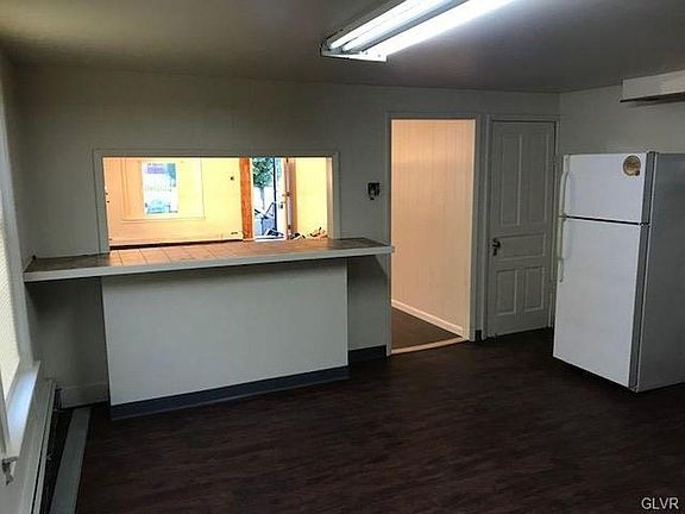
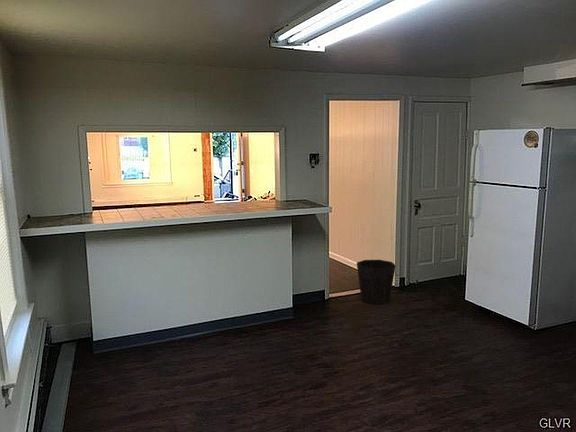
+ waste bin [356,259,397,305]
